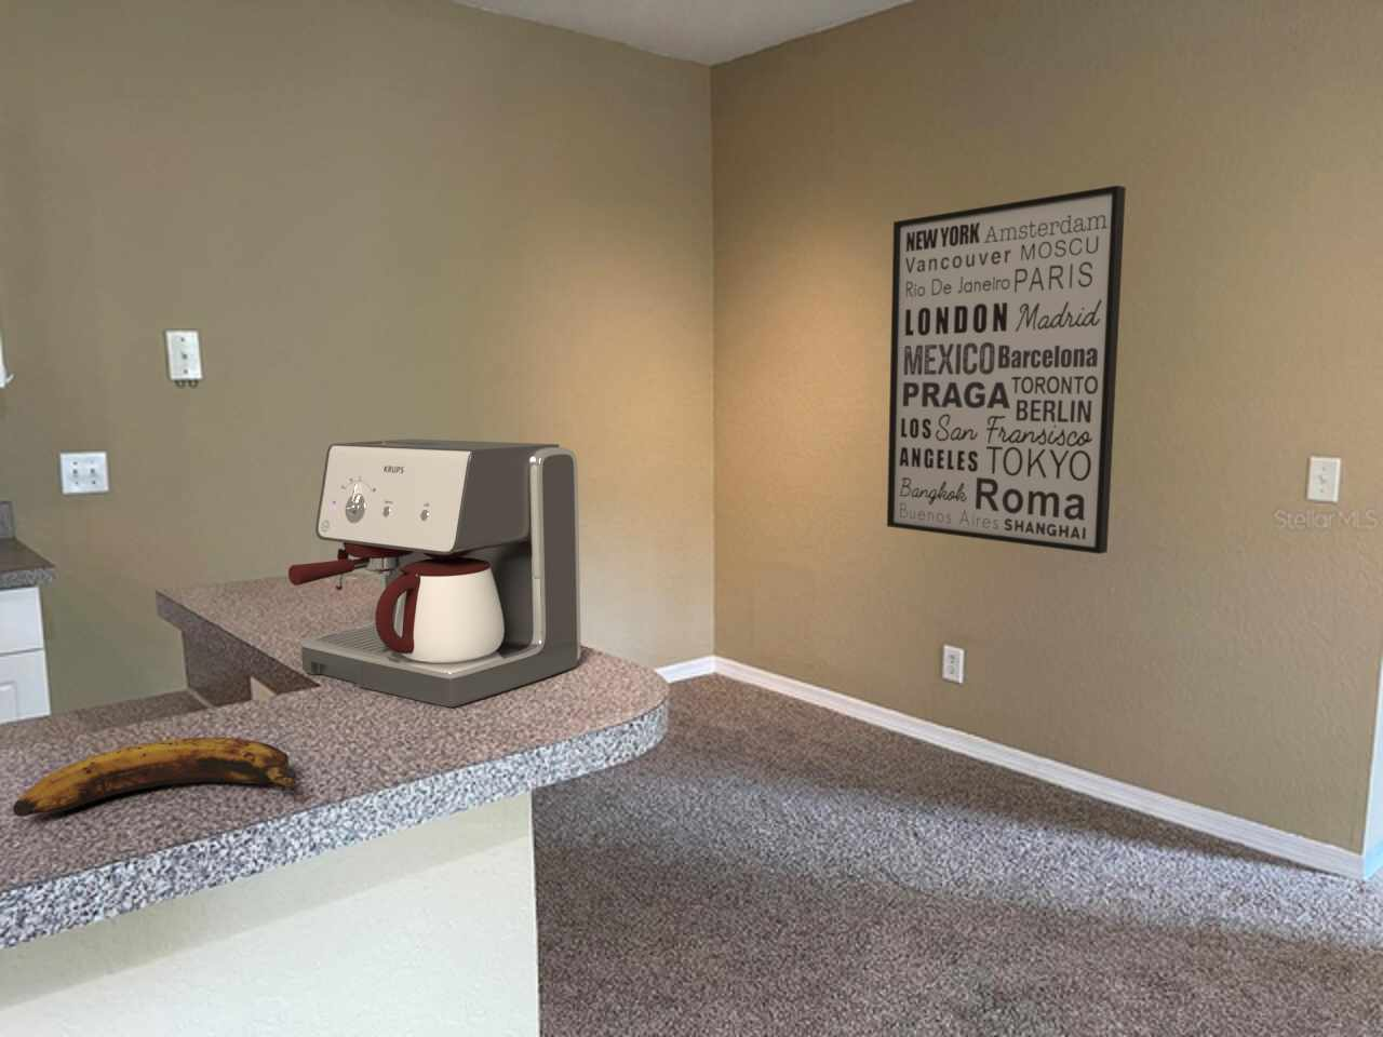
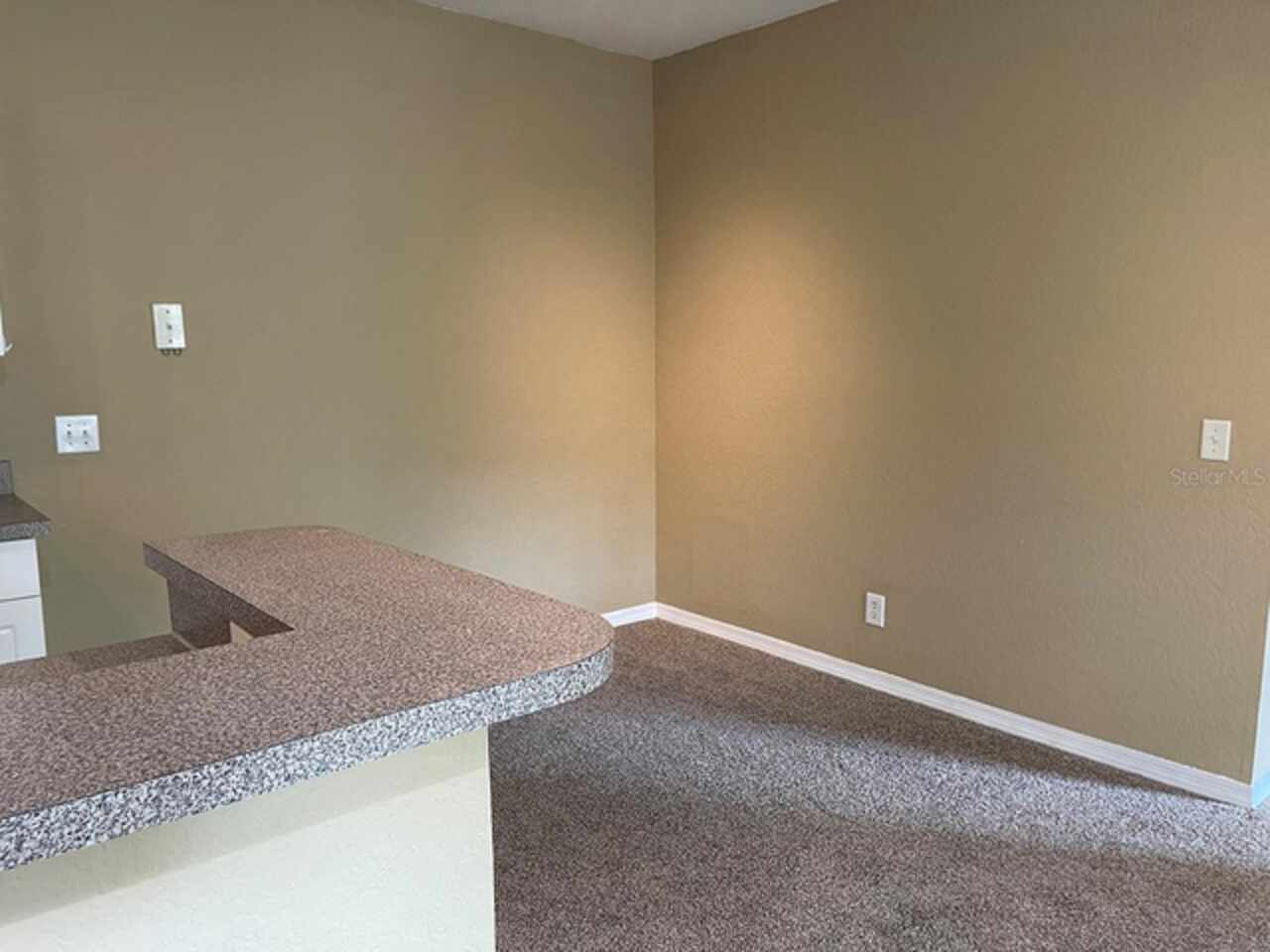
- coffee maker [287,438,583,709]
- wall art [886,185,1127,556]
- banana [12,736,298,818]
